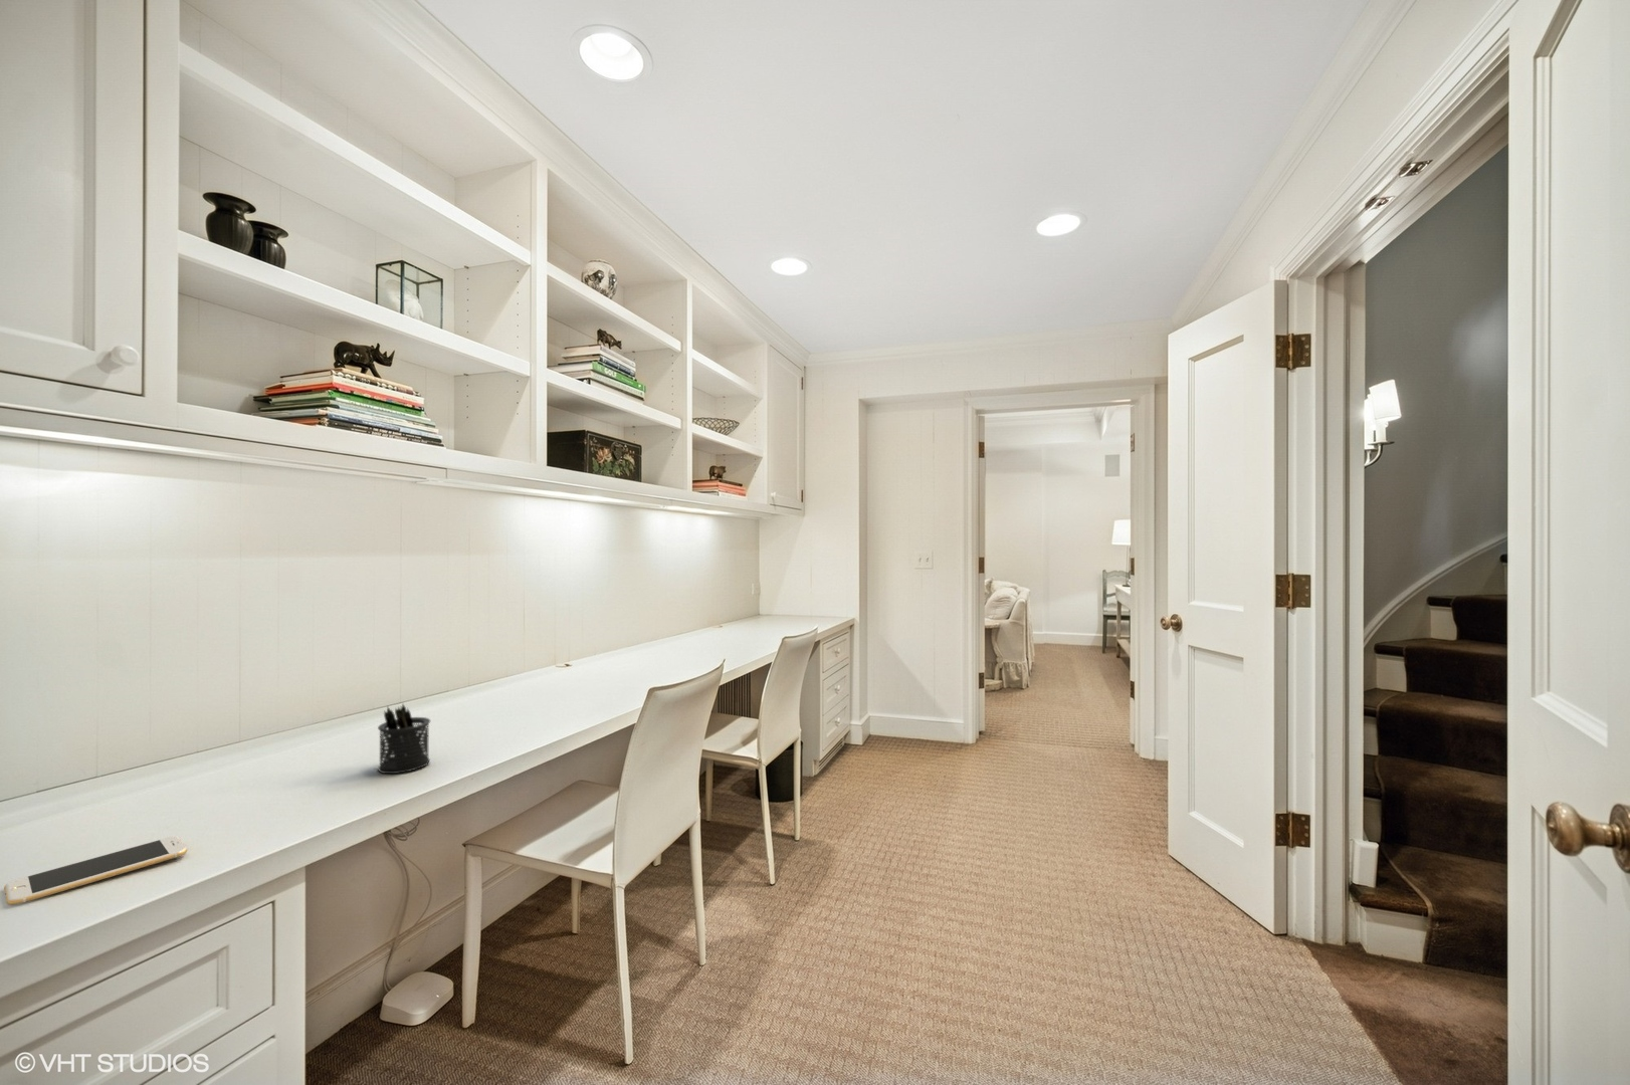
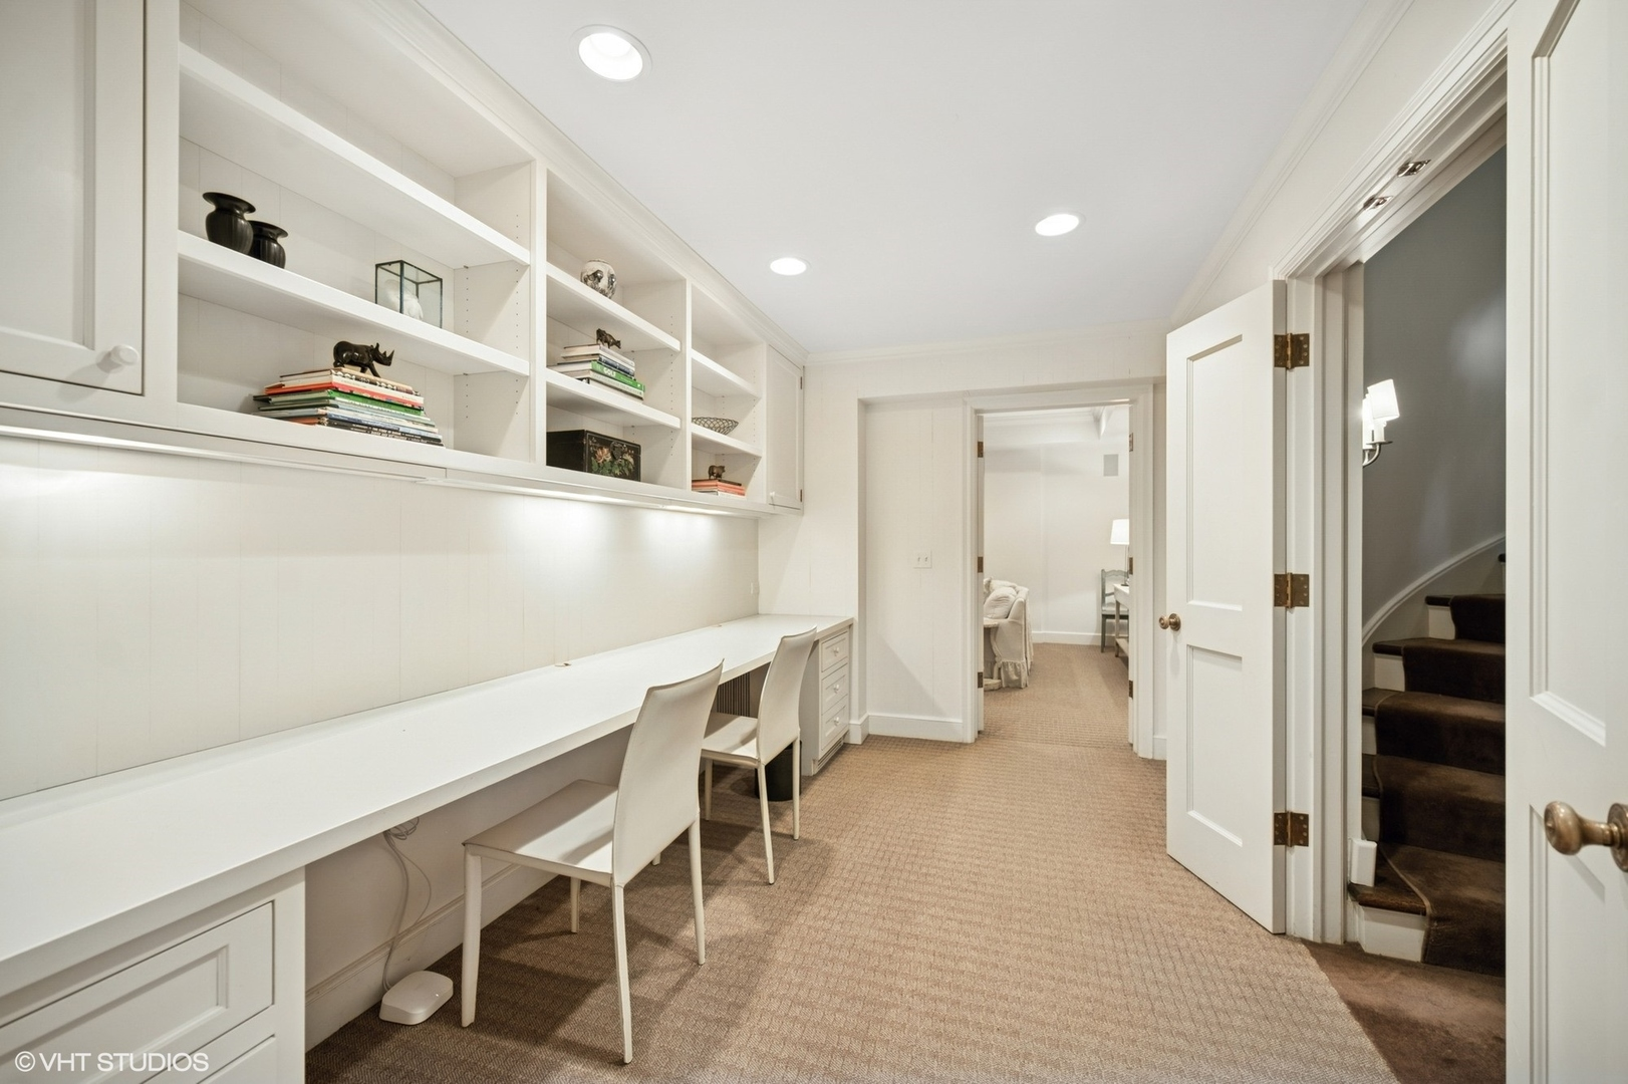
- pen holder [377,702,431,775]
- smartphone [2,836,188,906]
